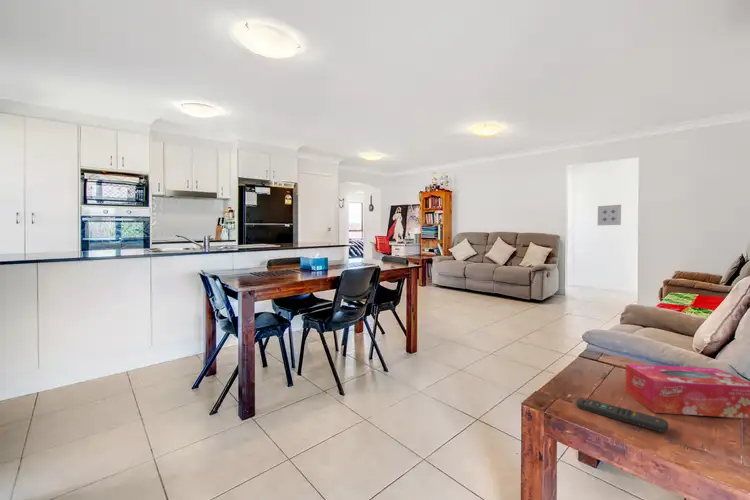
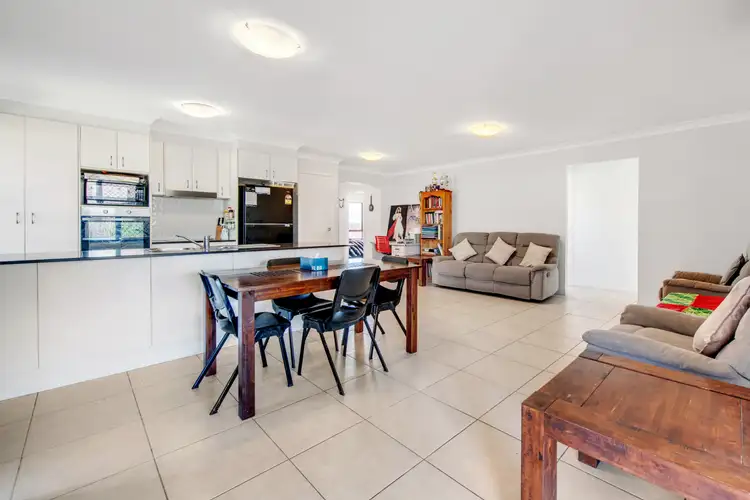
- remote control [576,397,669,433]
- tissue box [624,363,750,420]
- wall art [597,204,622,226]
